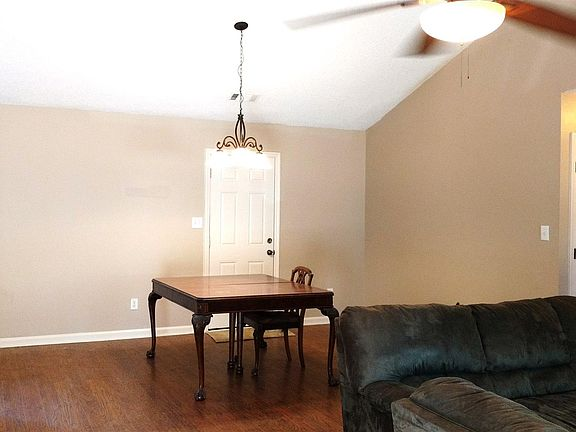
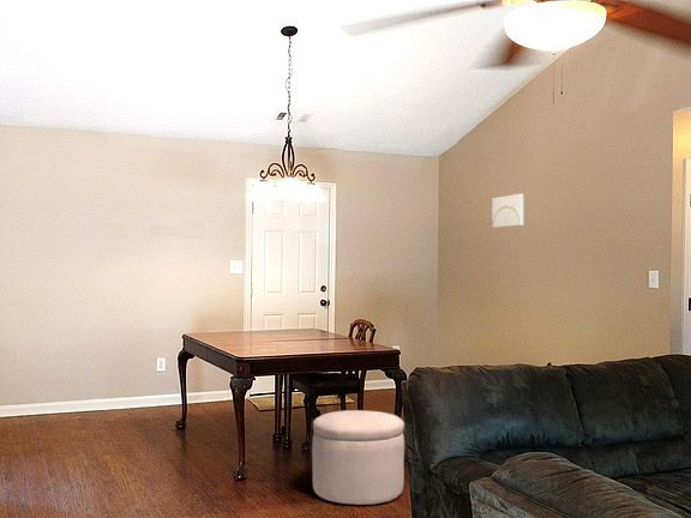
+ ottoman [311,409,405,506]
+ wall art [491,193,524,229]
